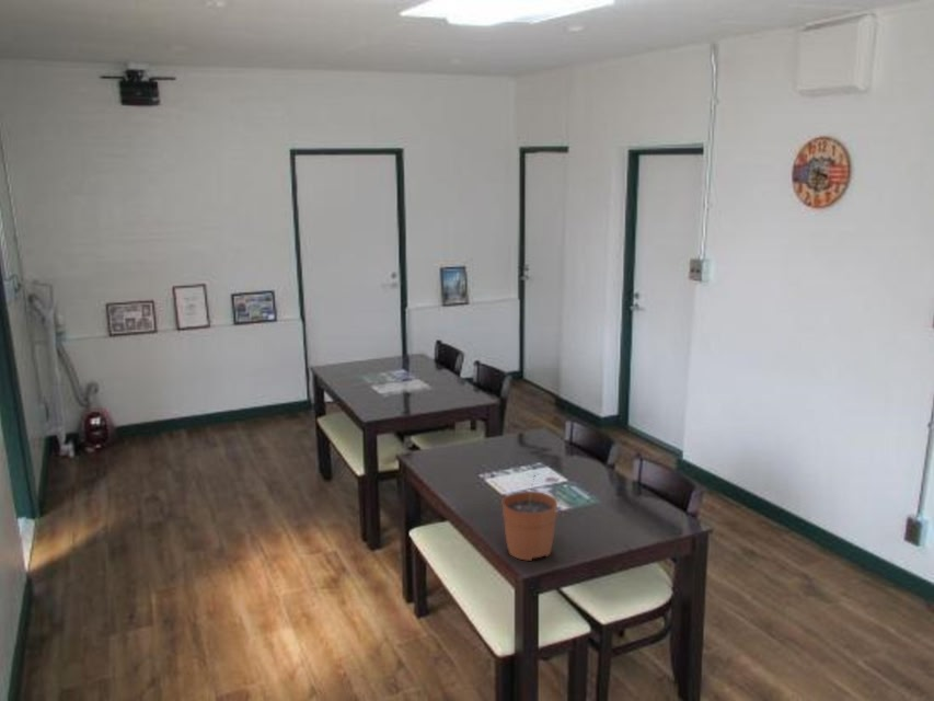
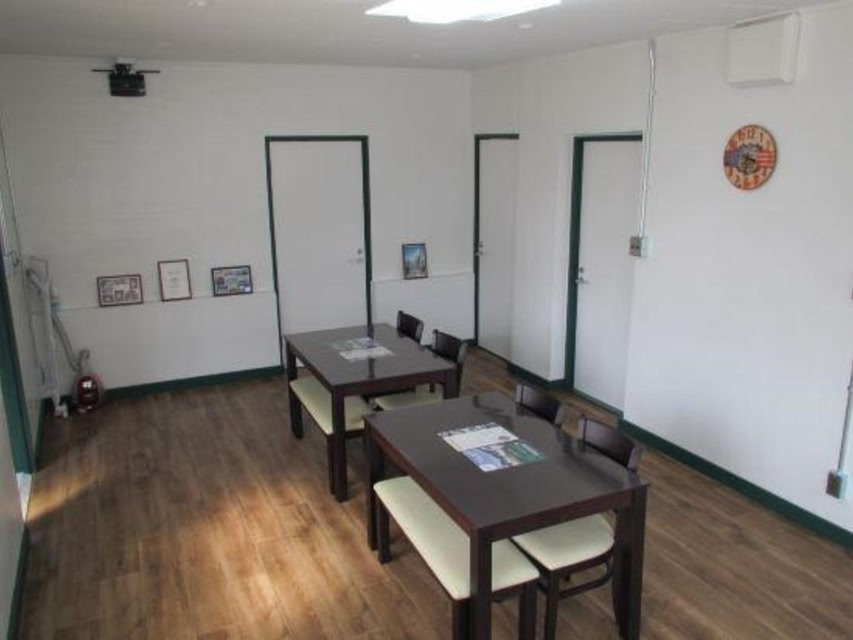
- plant pot [500,472,558,562]
